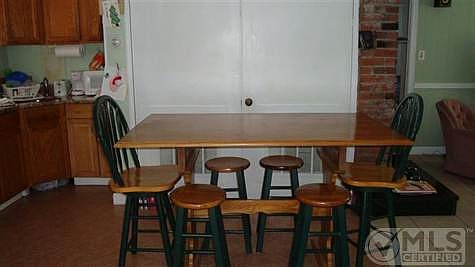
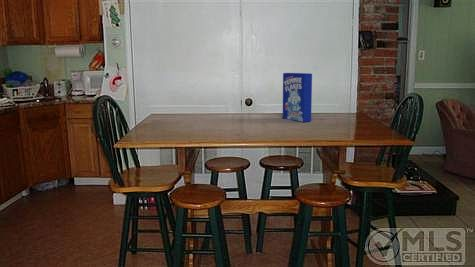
+ cereal box [282,72,313,123]
